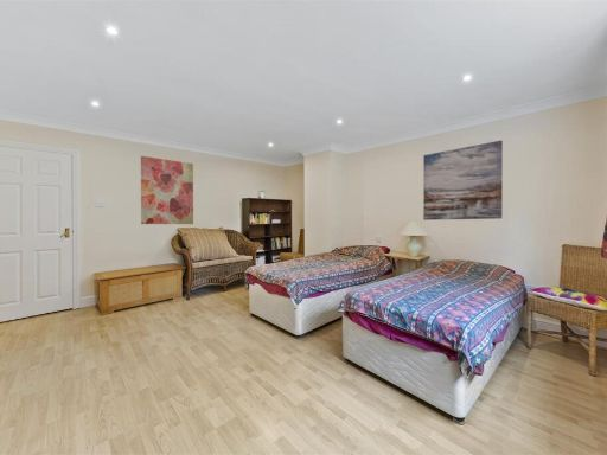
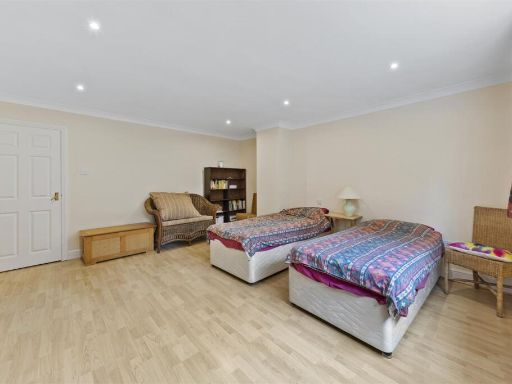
- wall art [140,155,194,225]
- wall art [422,140,504,222]
